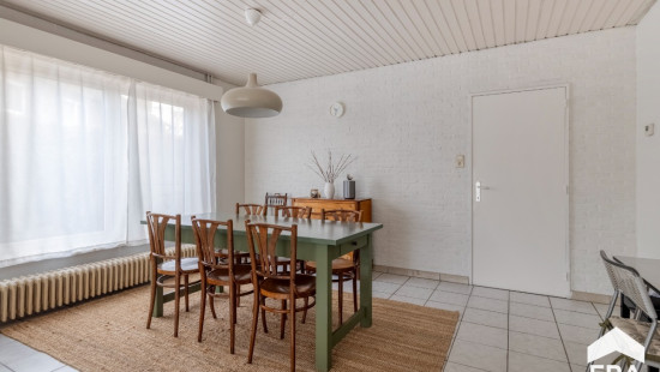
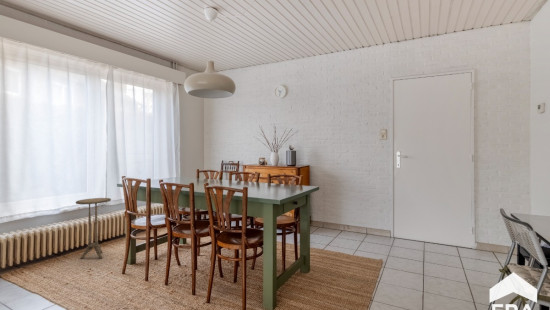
+ side table [75,197,112,260]
